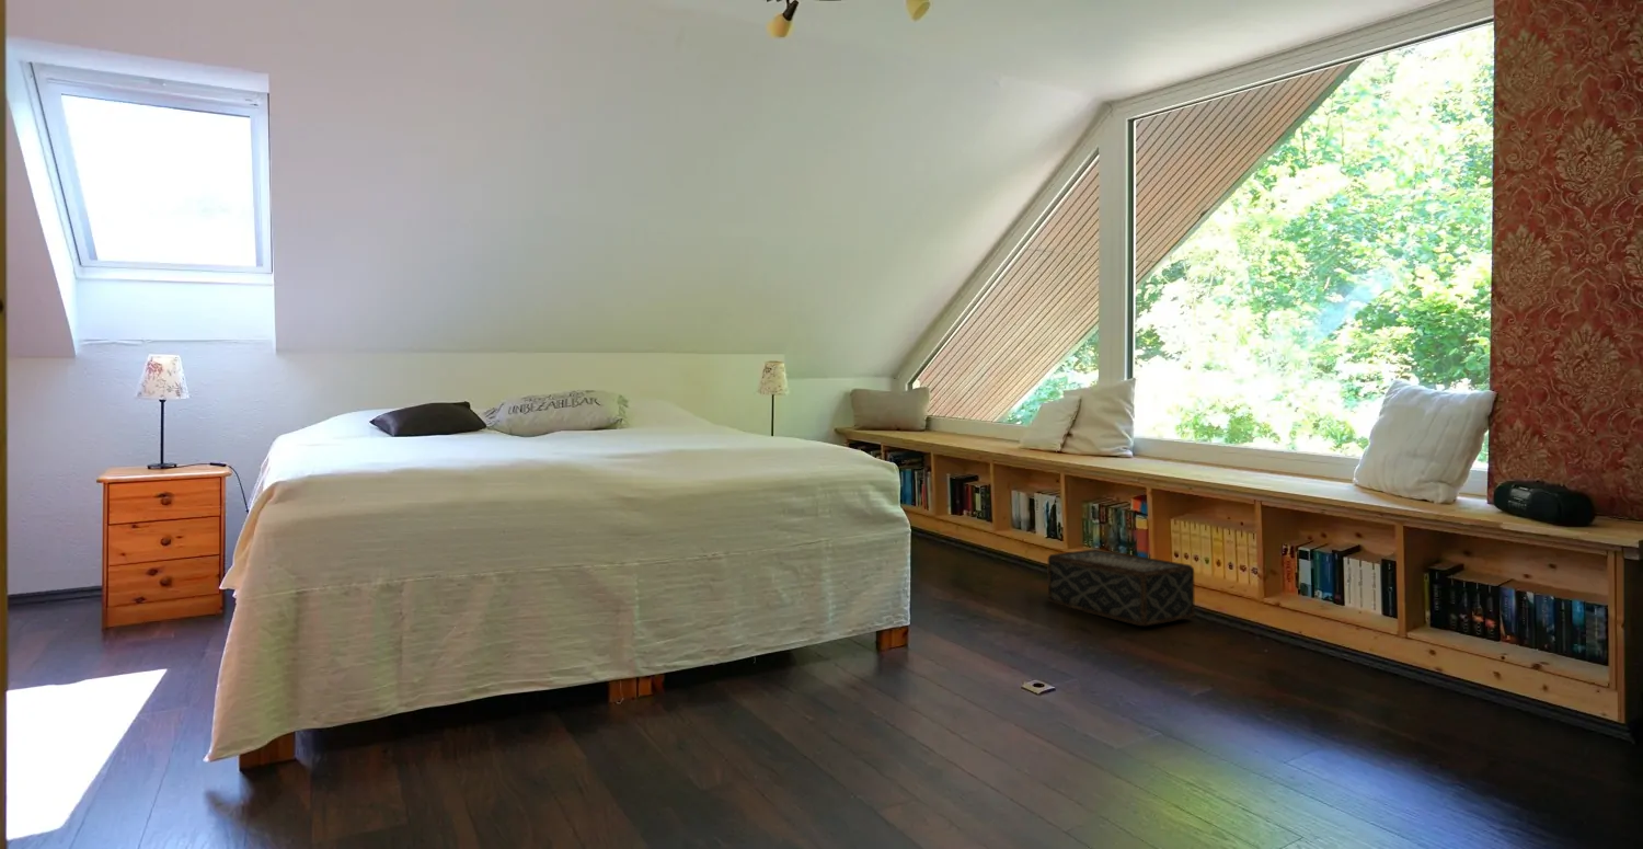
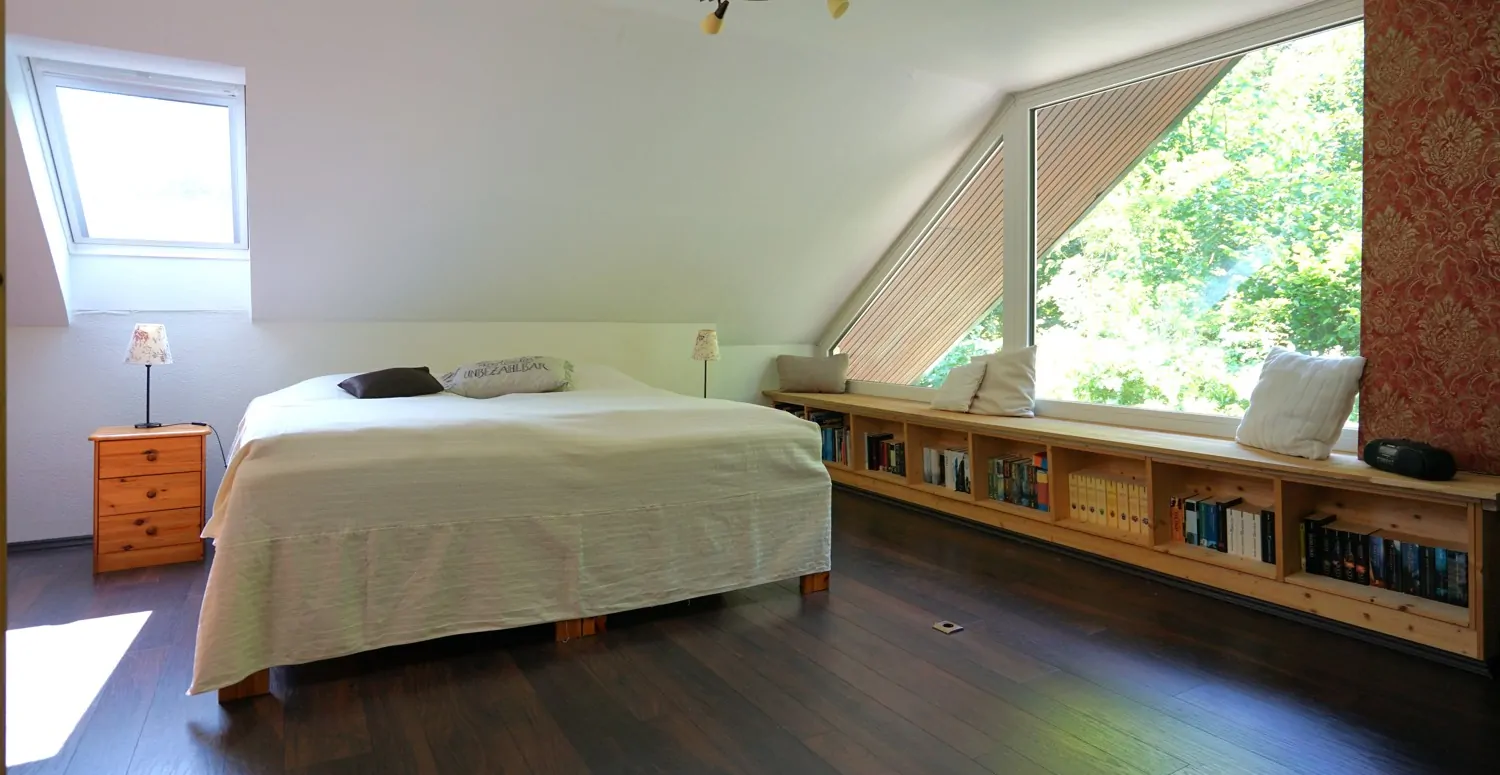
- woven basket [1047,548,1196,627]
